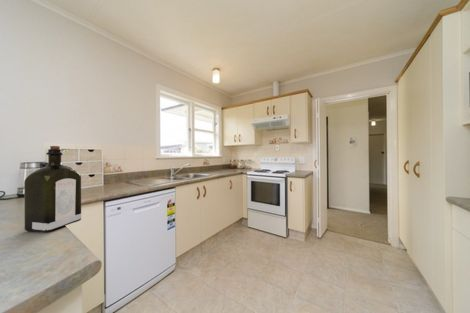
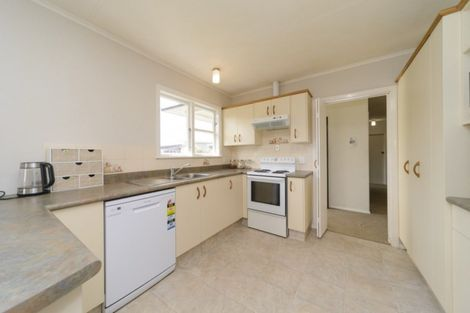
- liquor [23,145,82,233]
